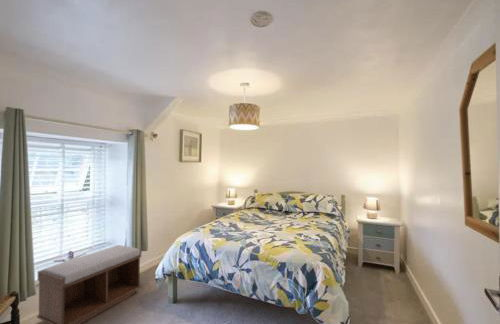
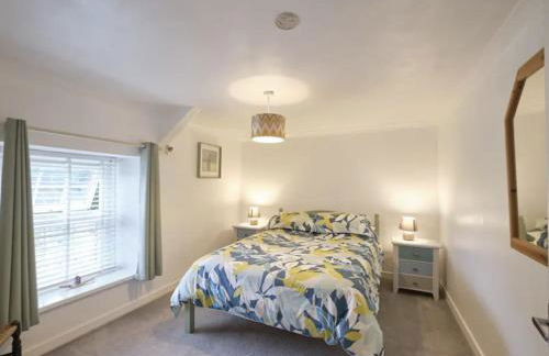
- bench [36,244,142,324]
